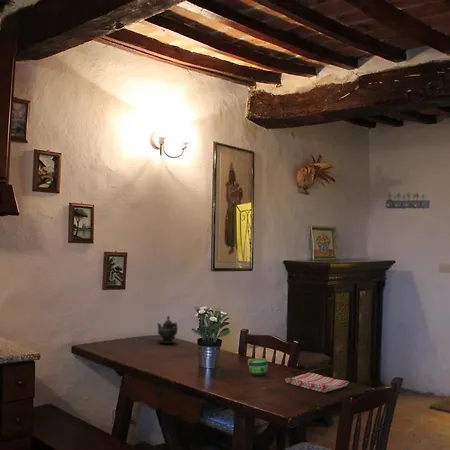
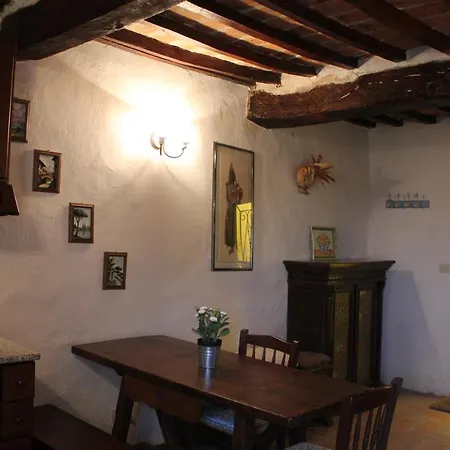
- dish towel [284,372,349,393]
- teapot [156,315,179,344]
- cup [247,357,269,376]
